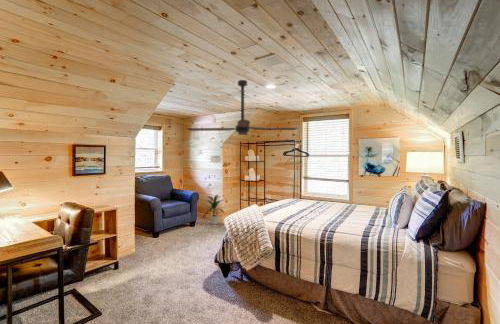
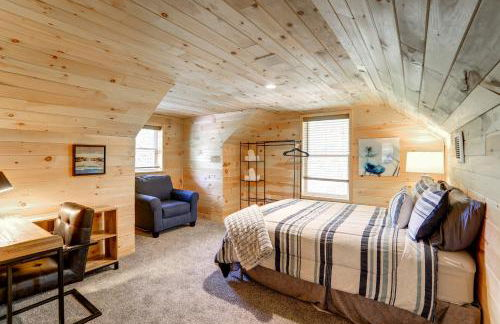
- indoor plant [202,194,225,226]
- ceiling fan [185,79,299,136]
